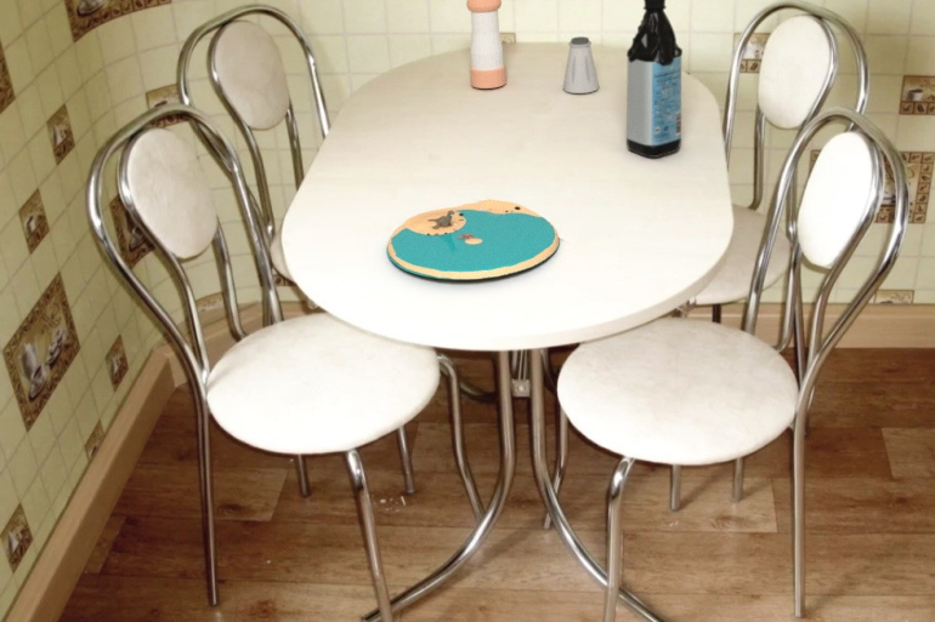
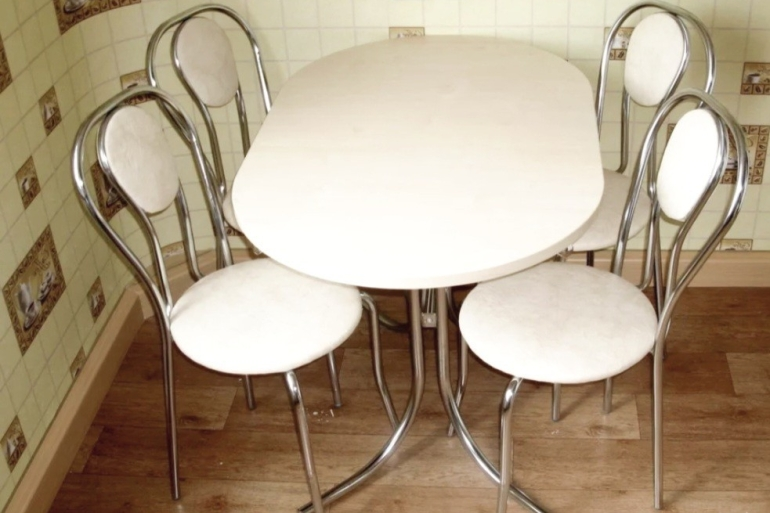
- plate [385,199,561,281]
- pepper shaker [465,0,508,90]
- water bottle [625,0,684,159]
- saltshaker [562,35,600,95]
